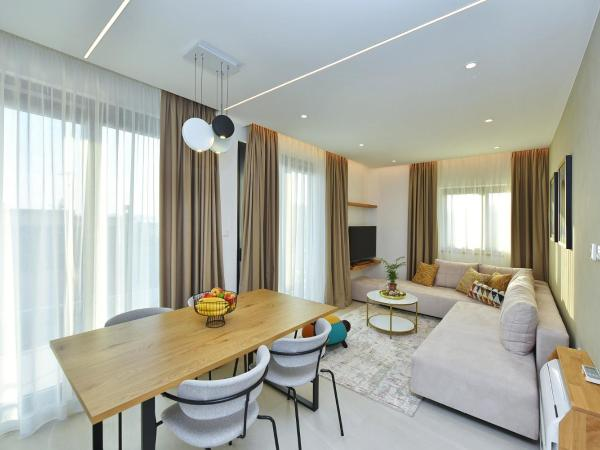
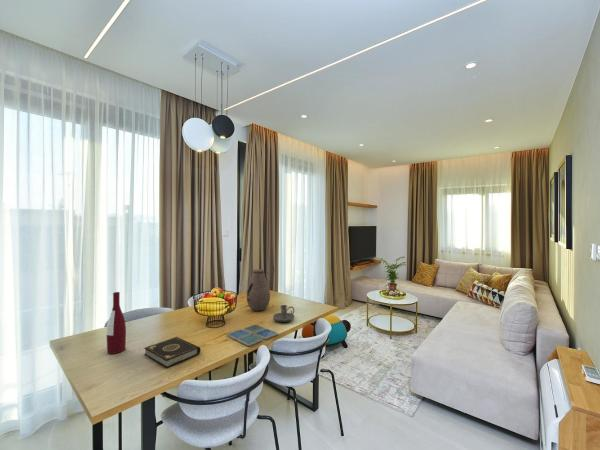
+ vase [246,268,271,312]
+ drink coaster [226,323,279,347]
+ book [143,336,202,369]
+ candle holder [272,304,295,323]
+ alcohol [106,291,127,355]
